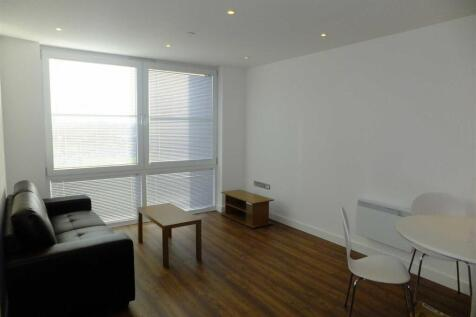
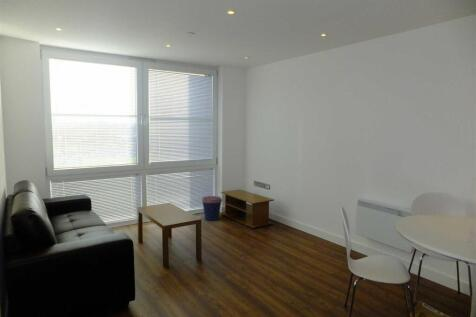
+ coffee cup [201,195,223,222]
